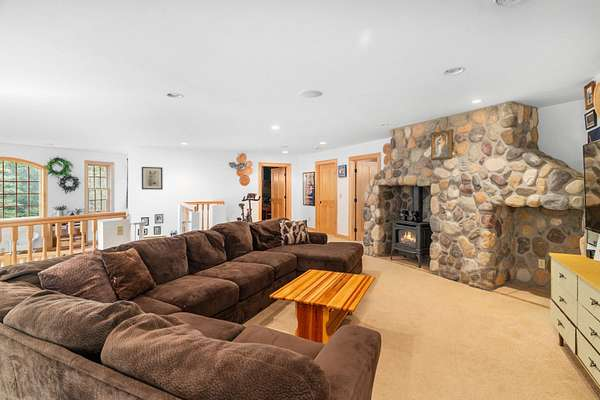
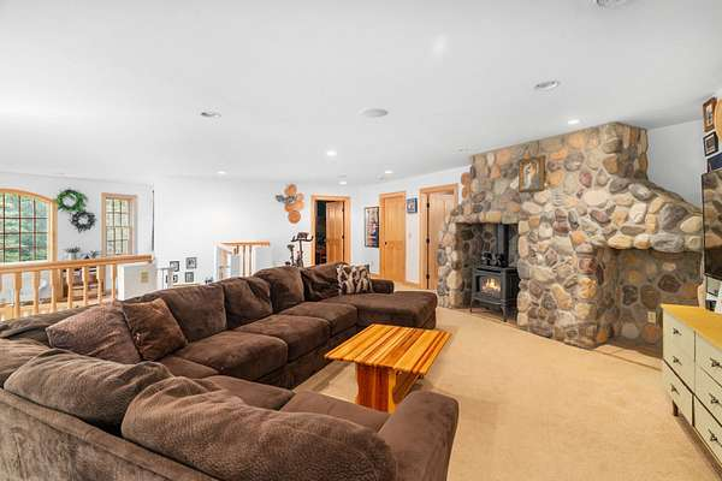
- wall art [141,166,164,191]
